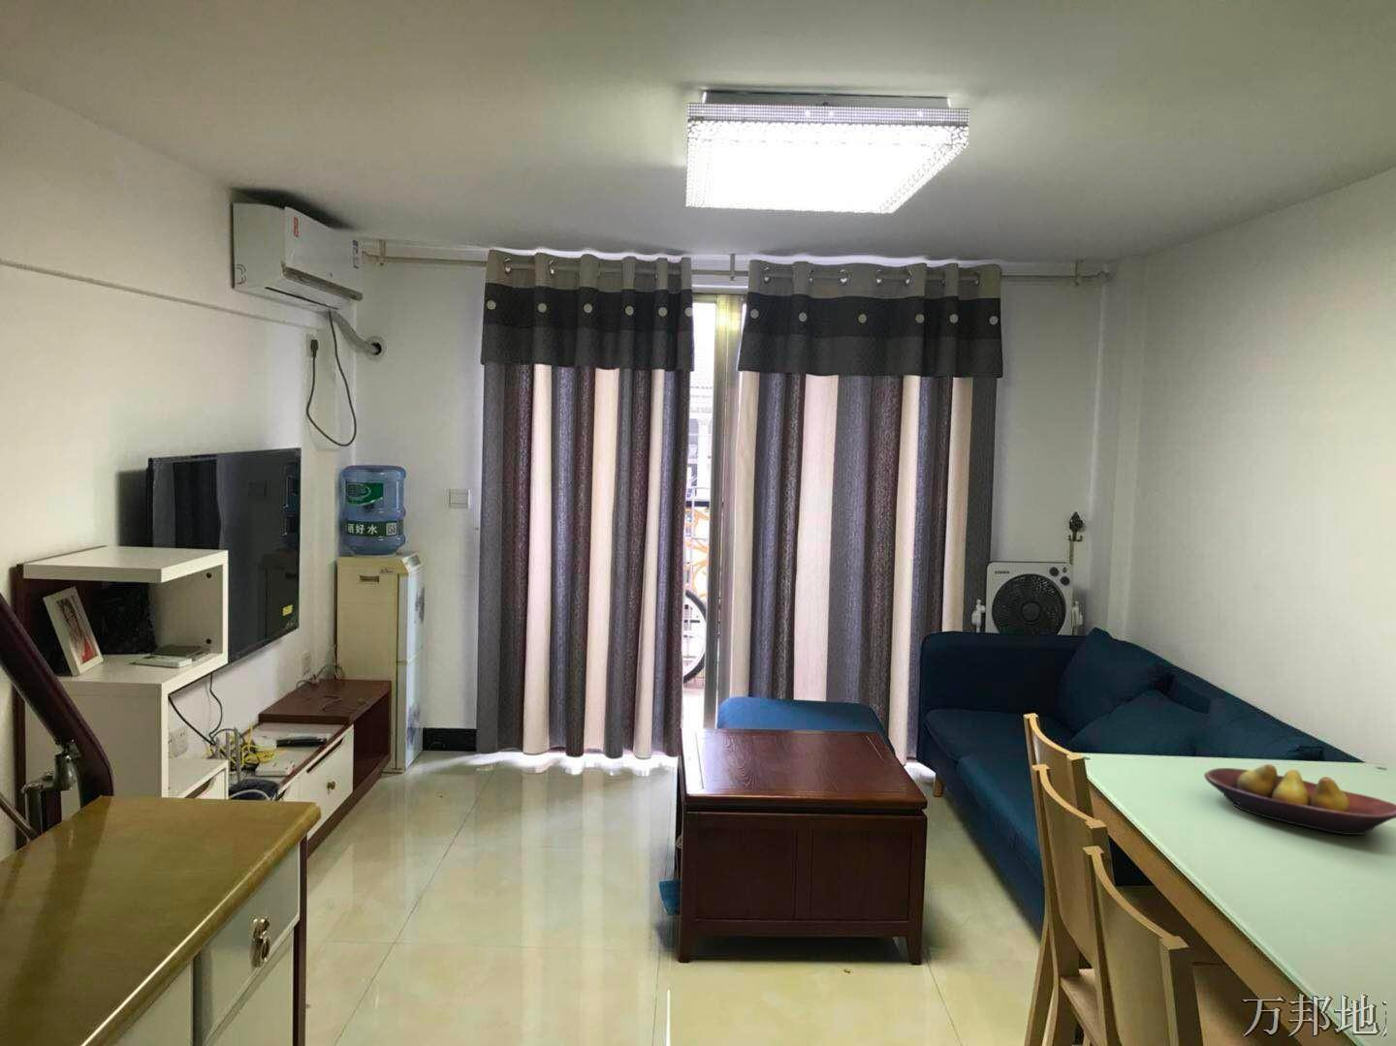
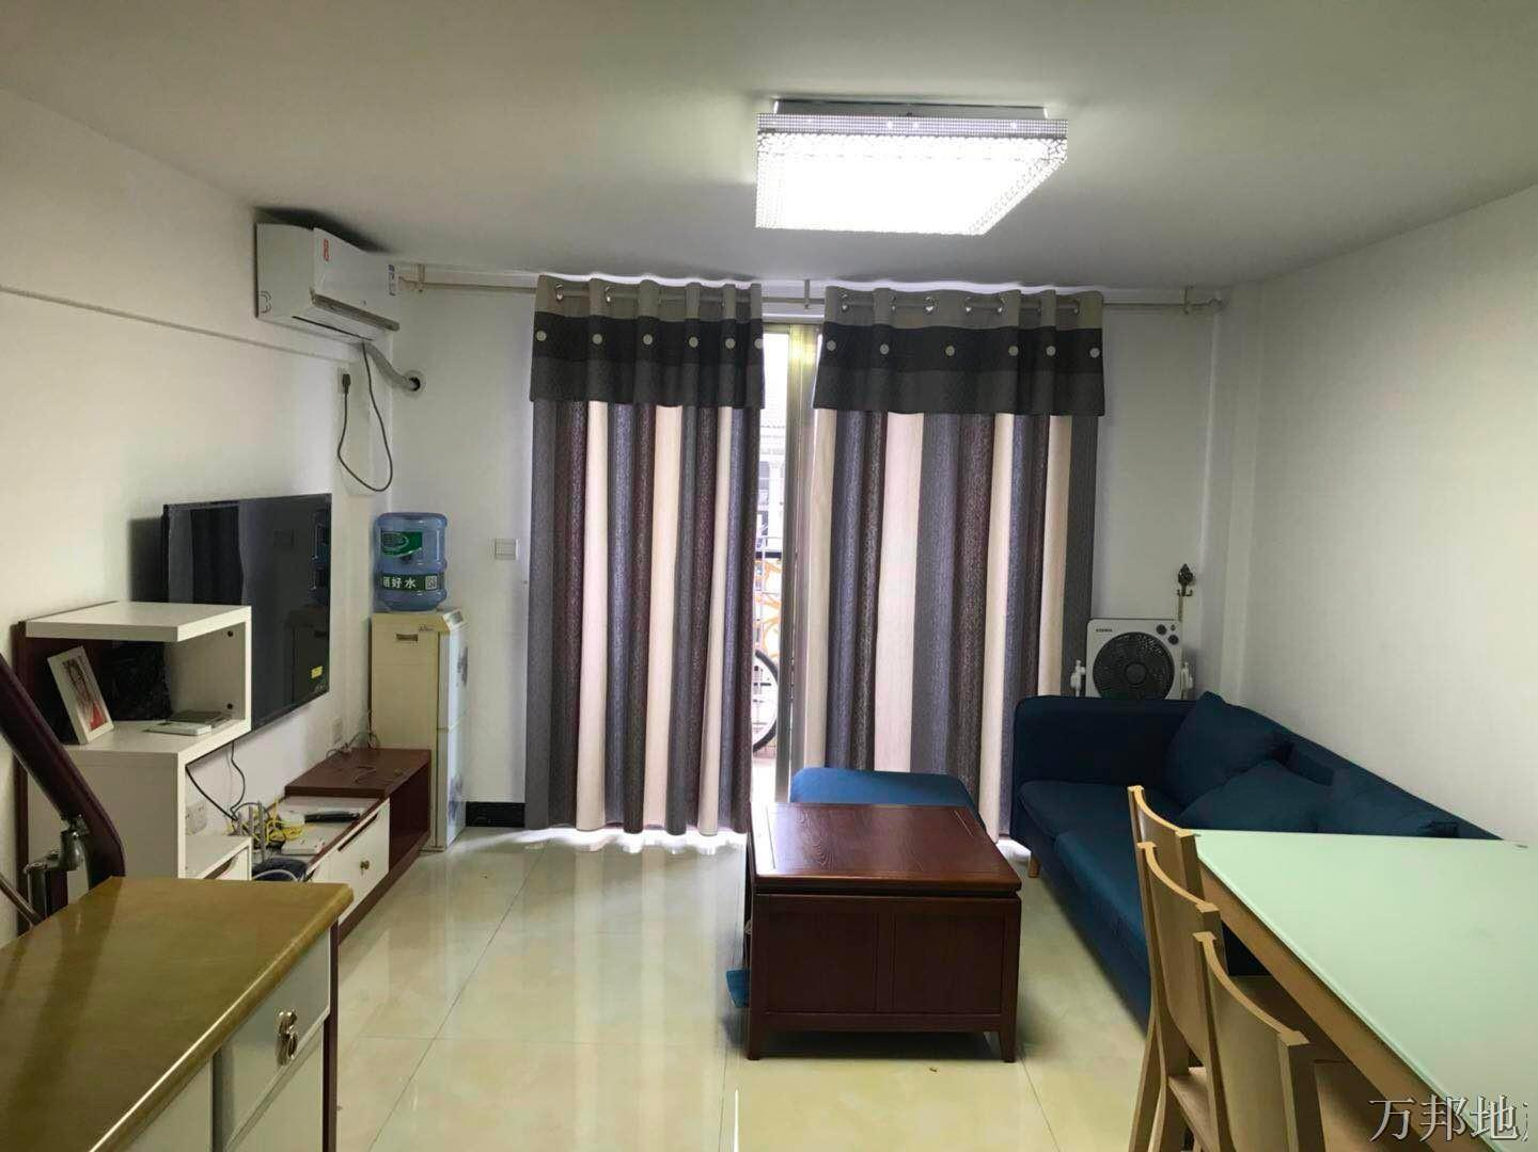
- fruit bowl [1203,764,1396,836]
